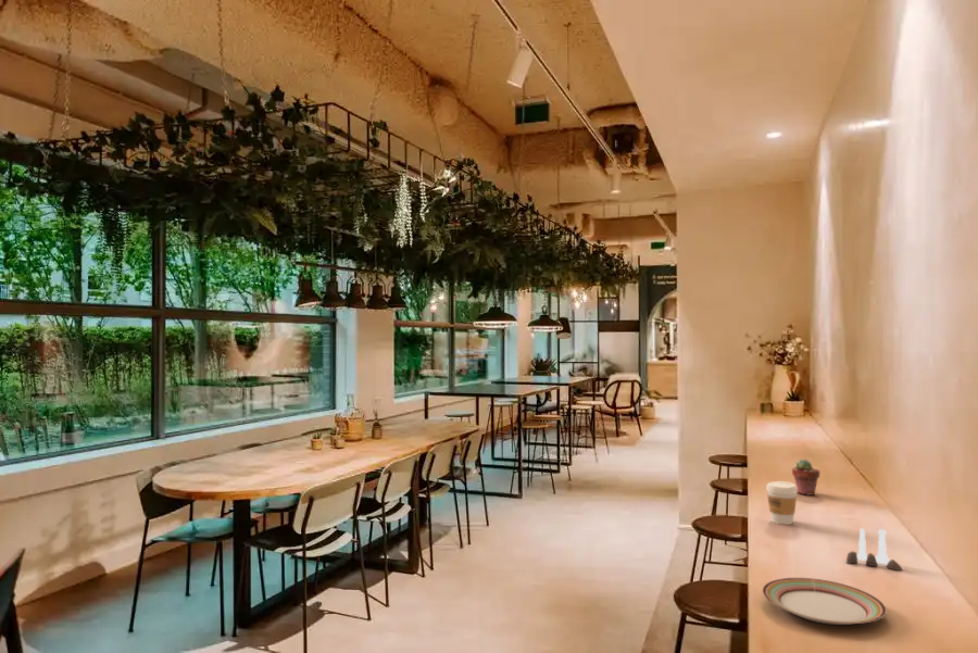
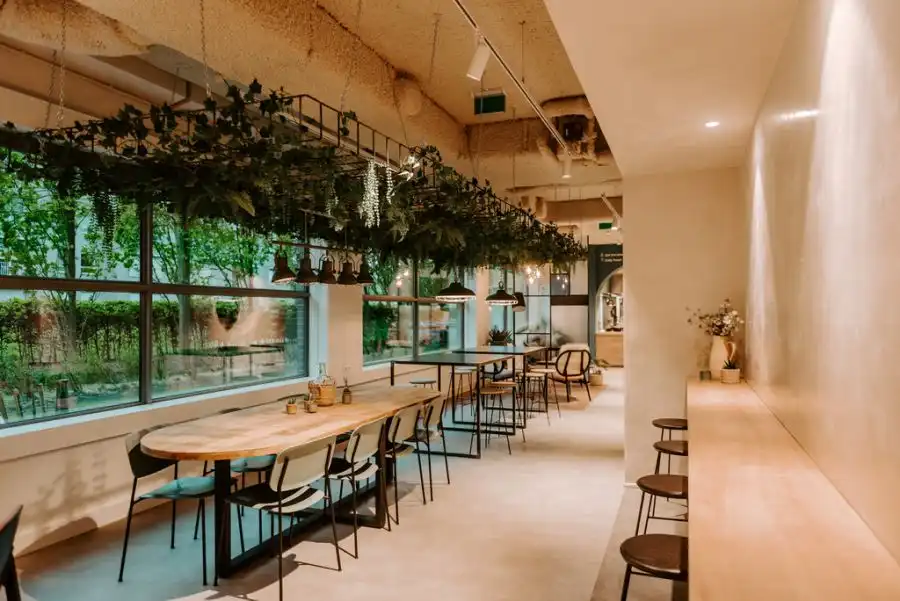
- potted succulent [791,459,820,497]
- coffee cup [765,480,799,526]
- plate [762,577,888,626]
- salt and pepper shaker set [845,527,903,572]
